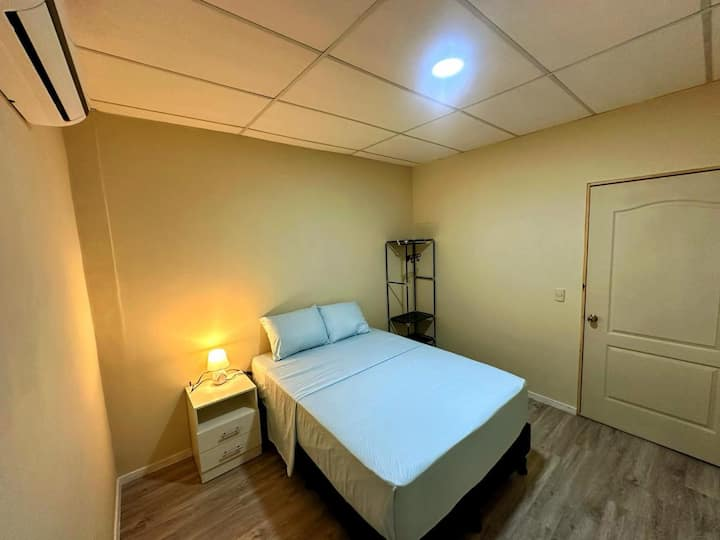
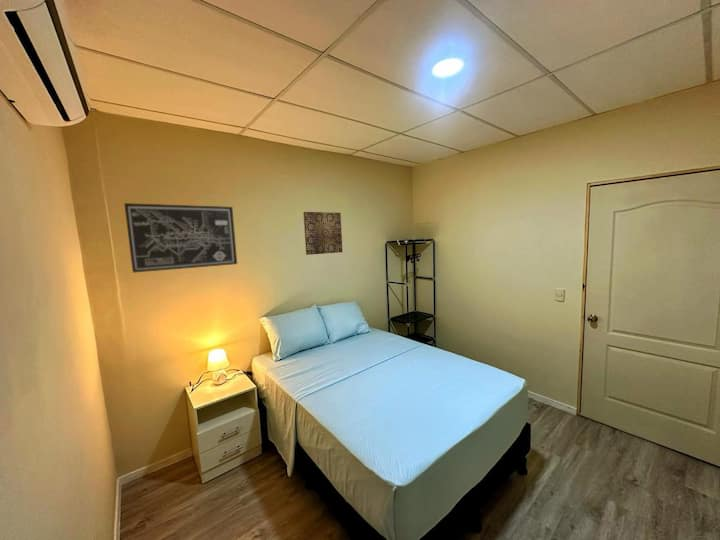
+ wall art [303,211,343,256]
+ wall art [123,202,238,274]
